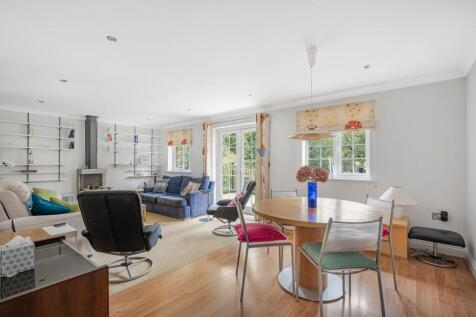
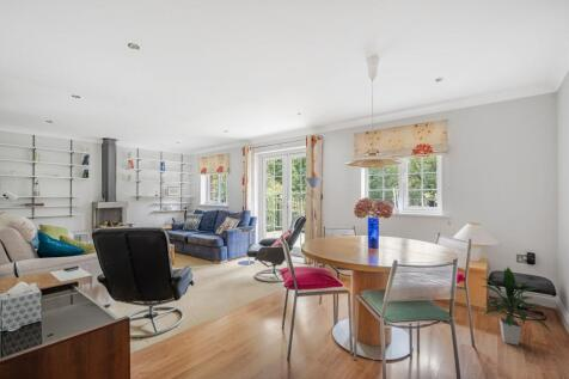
+ indoor plant [478,265,553,347]
